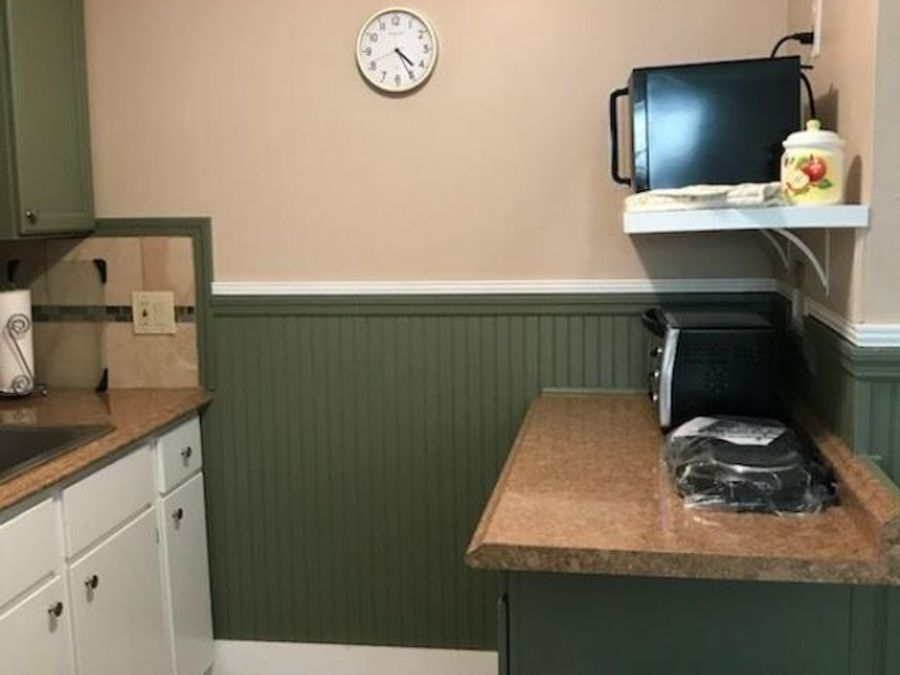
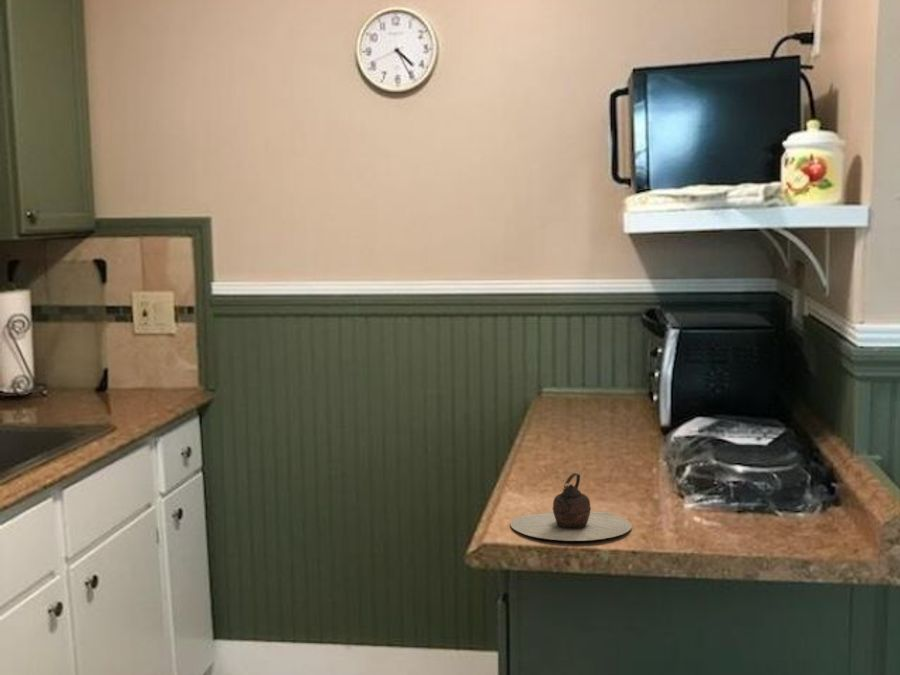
+ teapot [509,472,633,542]
